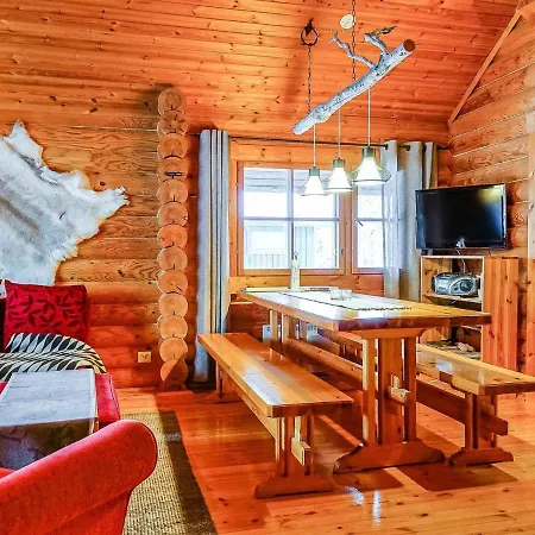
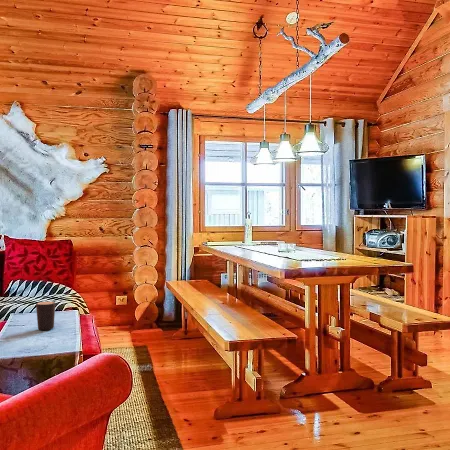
+ mug [35,301,56,331]
